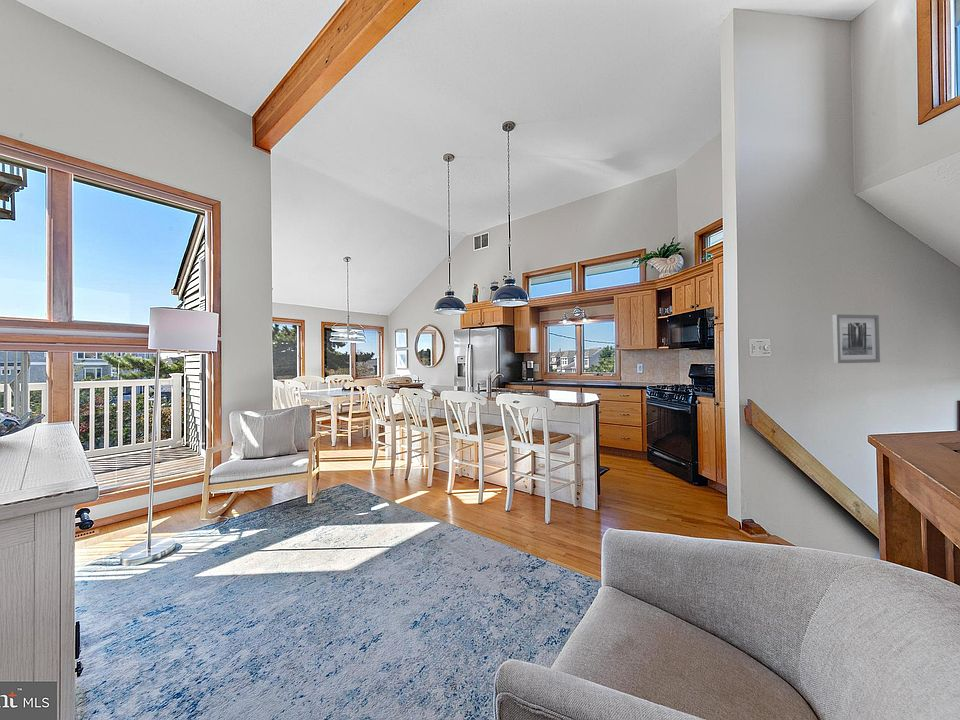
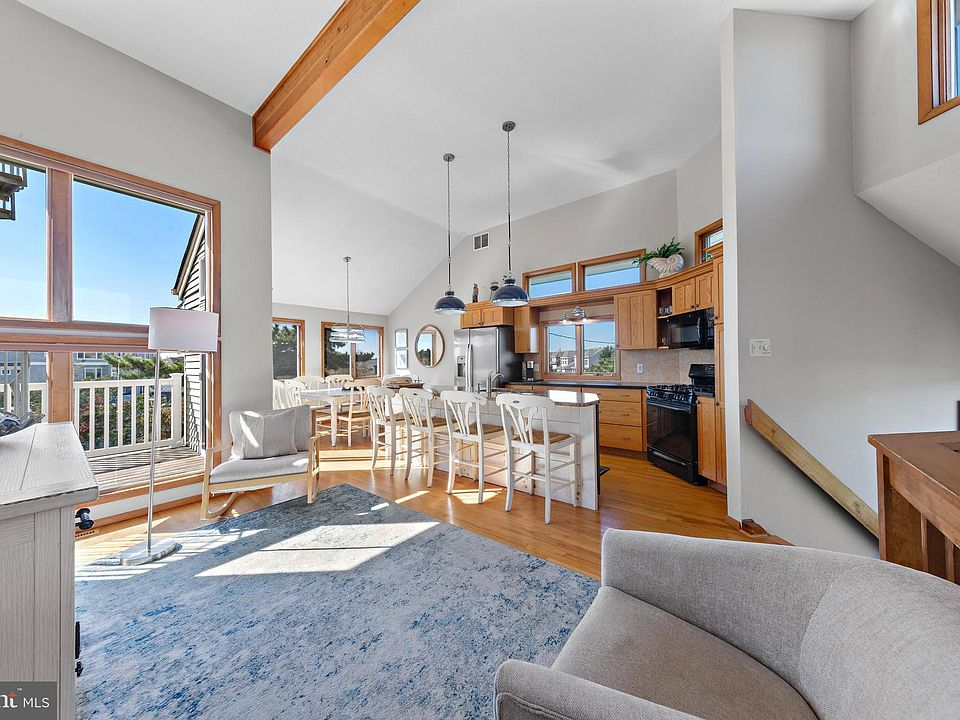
- wall art [832,313,881,364]
